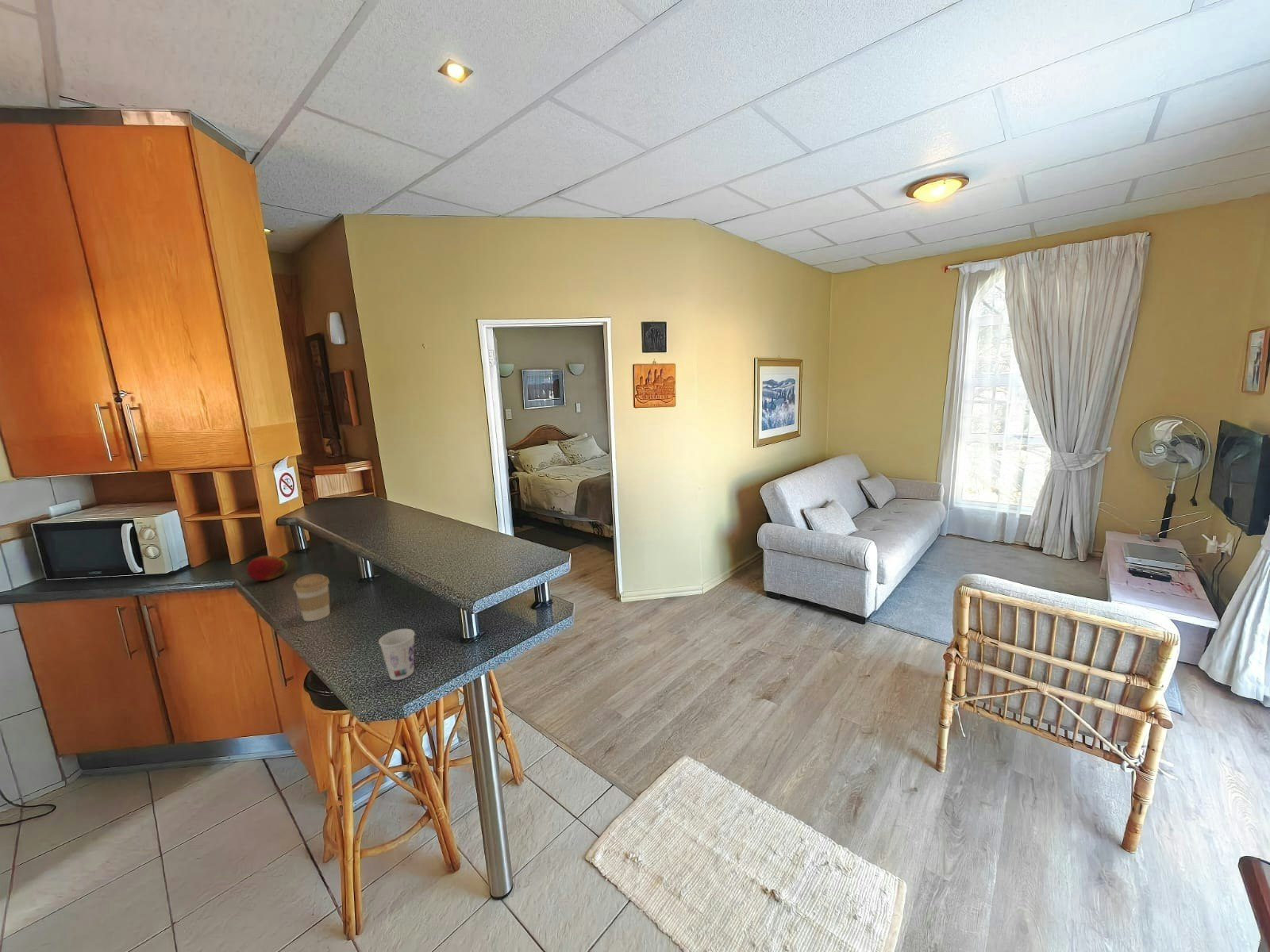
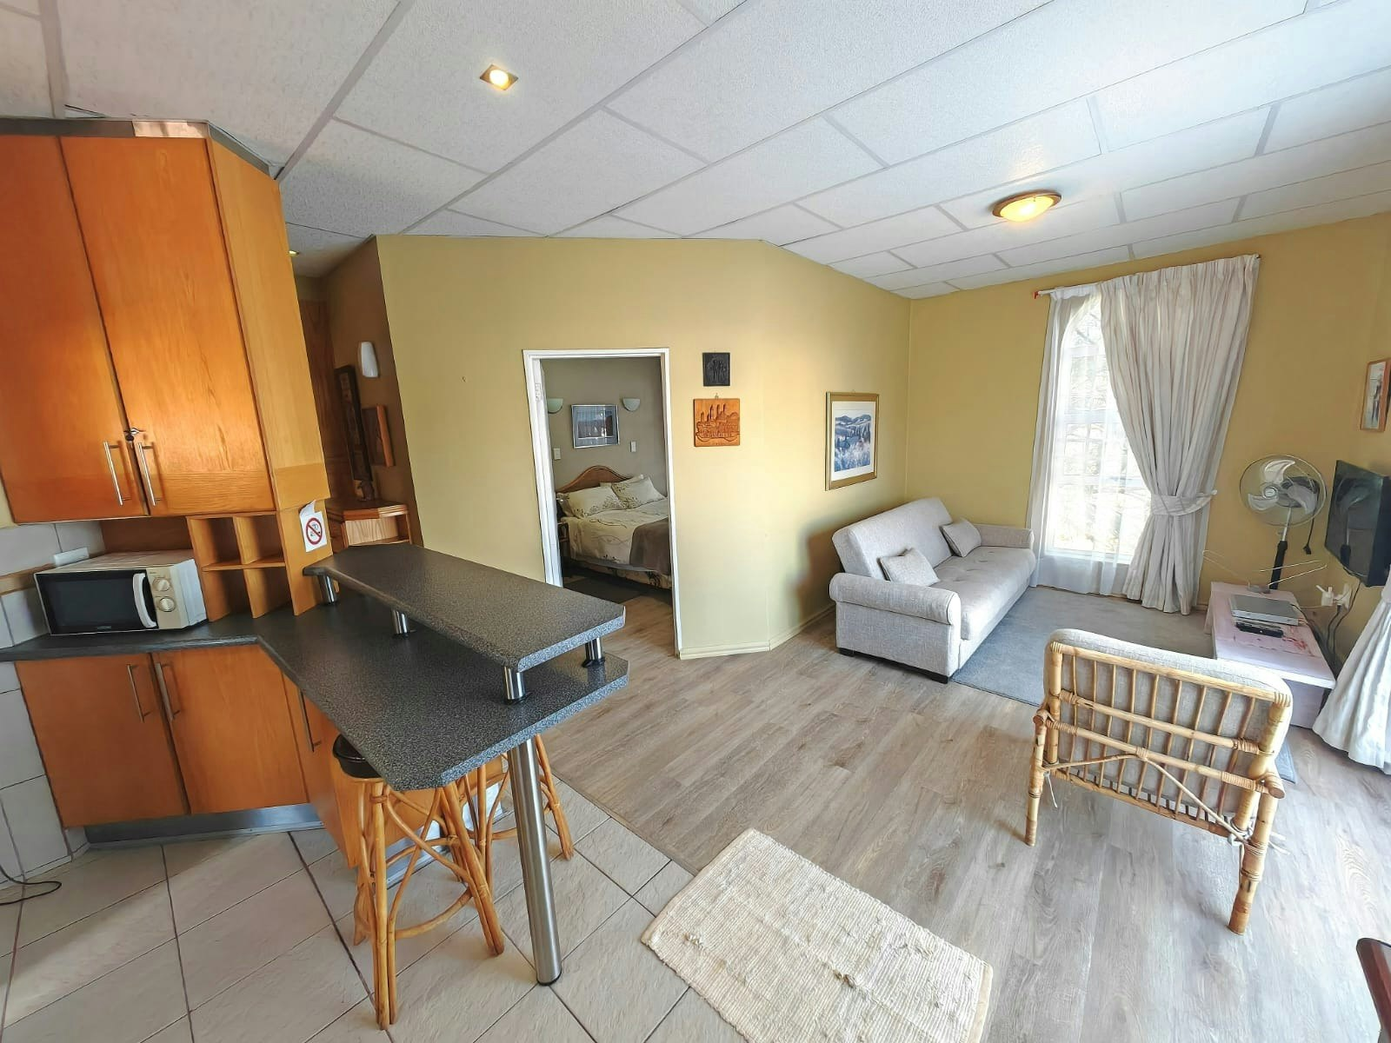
- coffee cup [292,574,331,622]
- fruit [245,555,288,582]
- cup [378,628,416,681]
